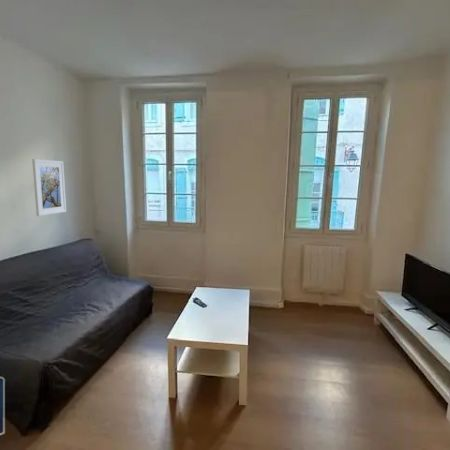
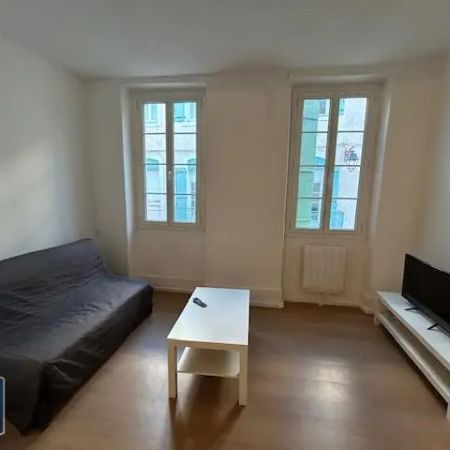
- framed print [31,158,67,217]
